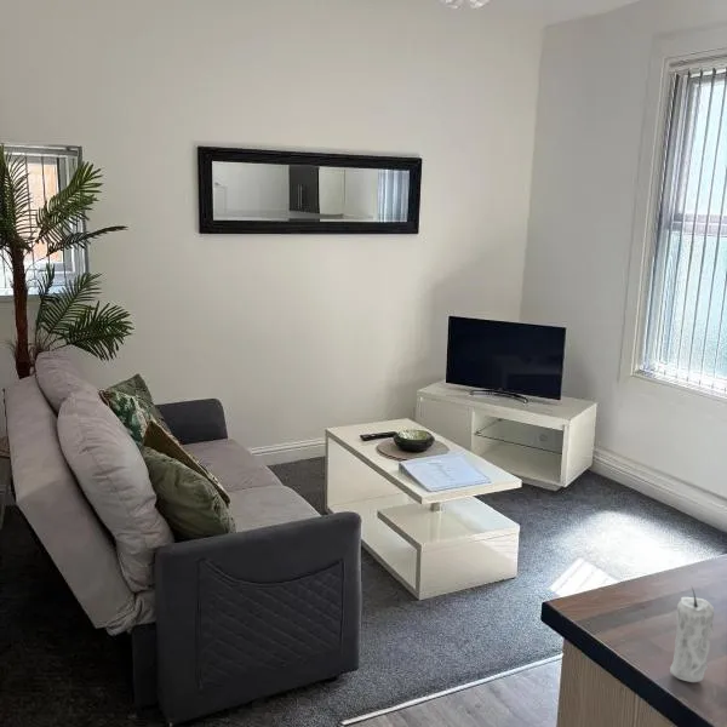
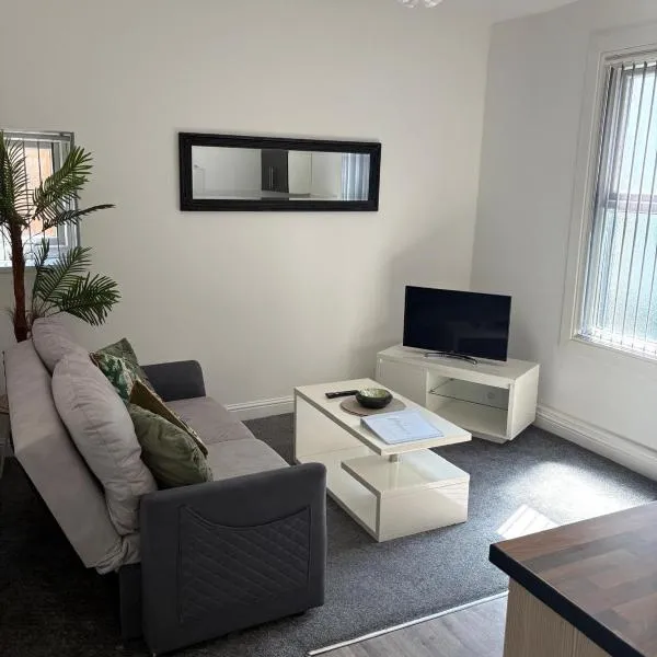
- candle [669,586,715,683]
